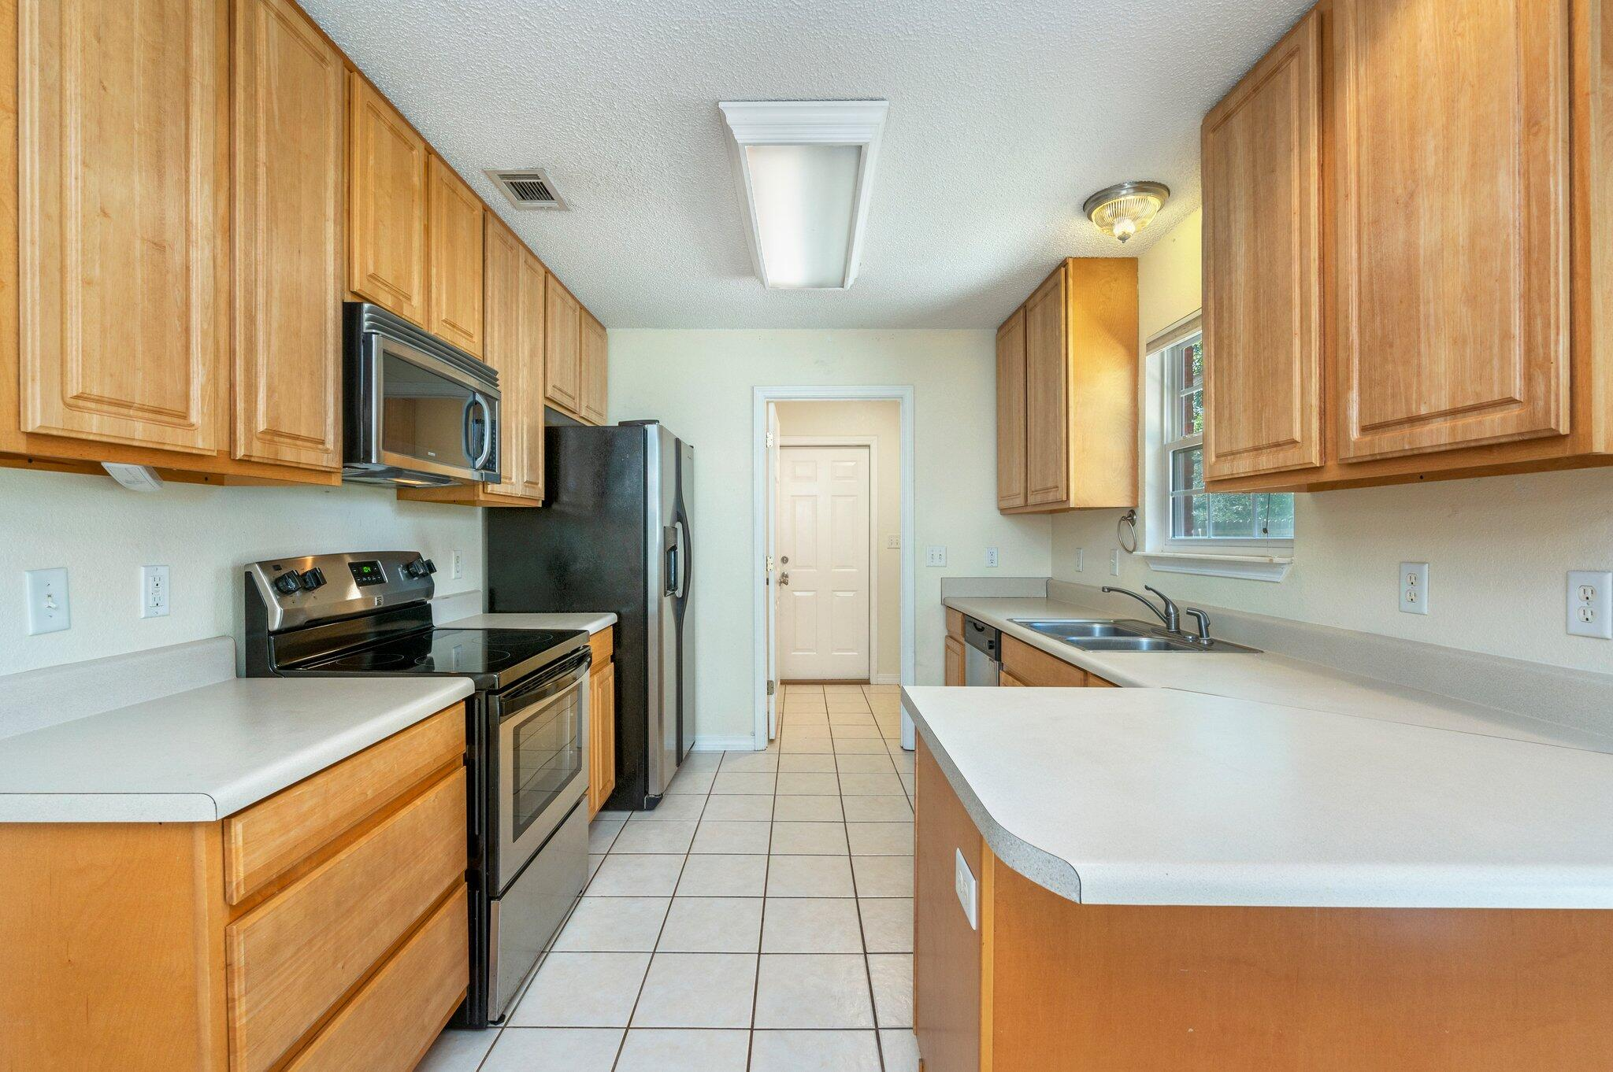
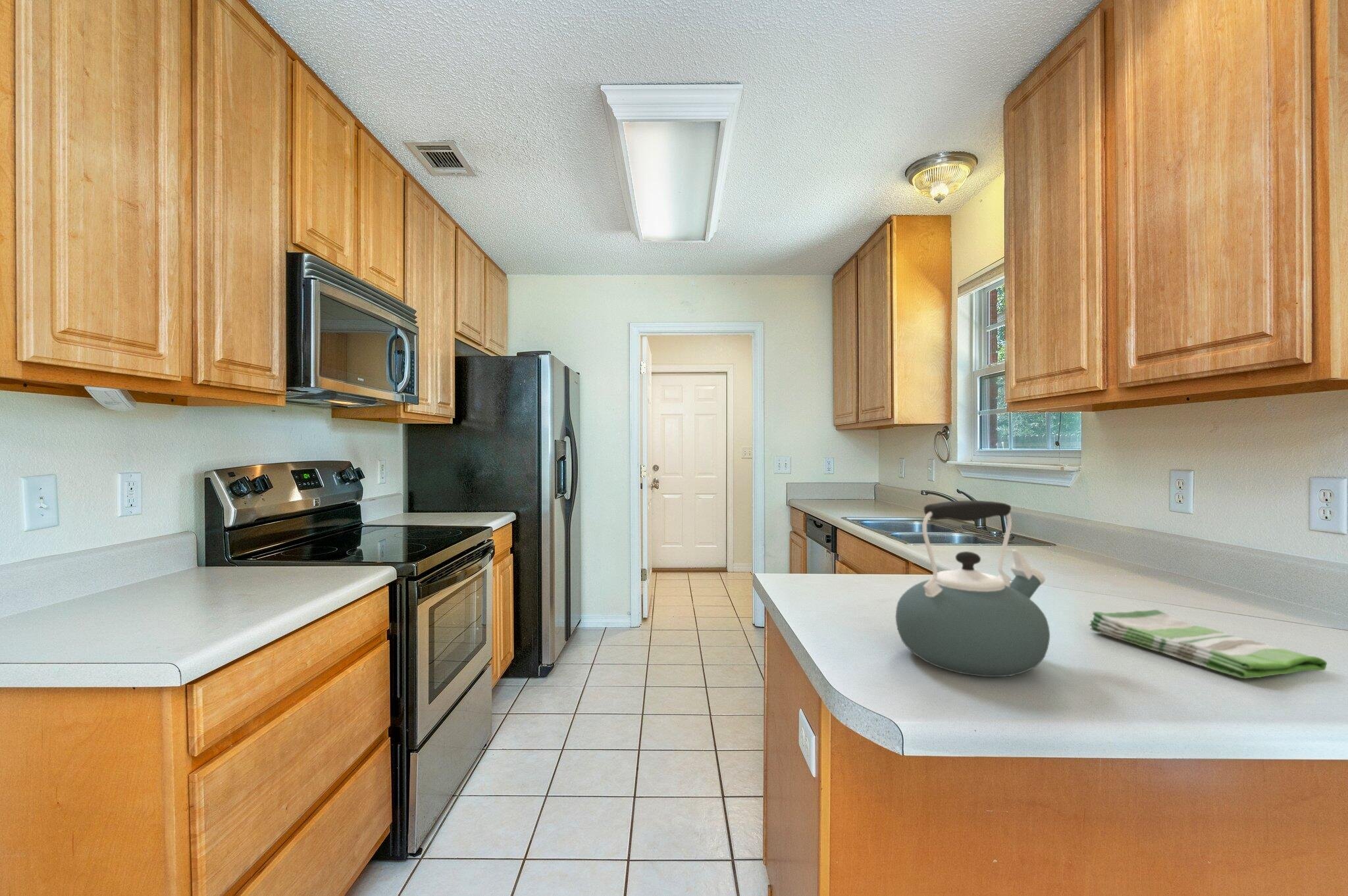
+ kettle [895,500,1050,678]
+ dish towel [1088,609,1328,679]
